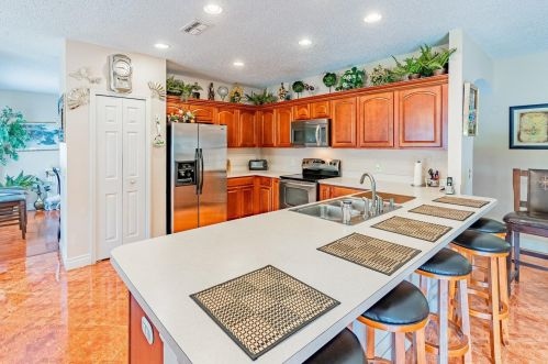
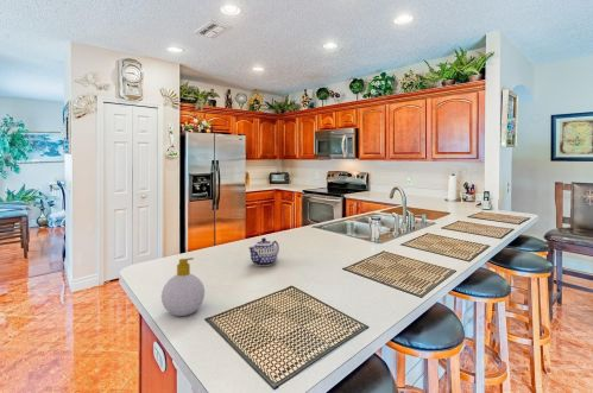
+ soap bottle [160,256,206,317]
+ teapot [247,236,280,267]
